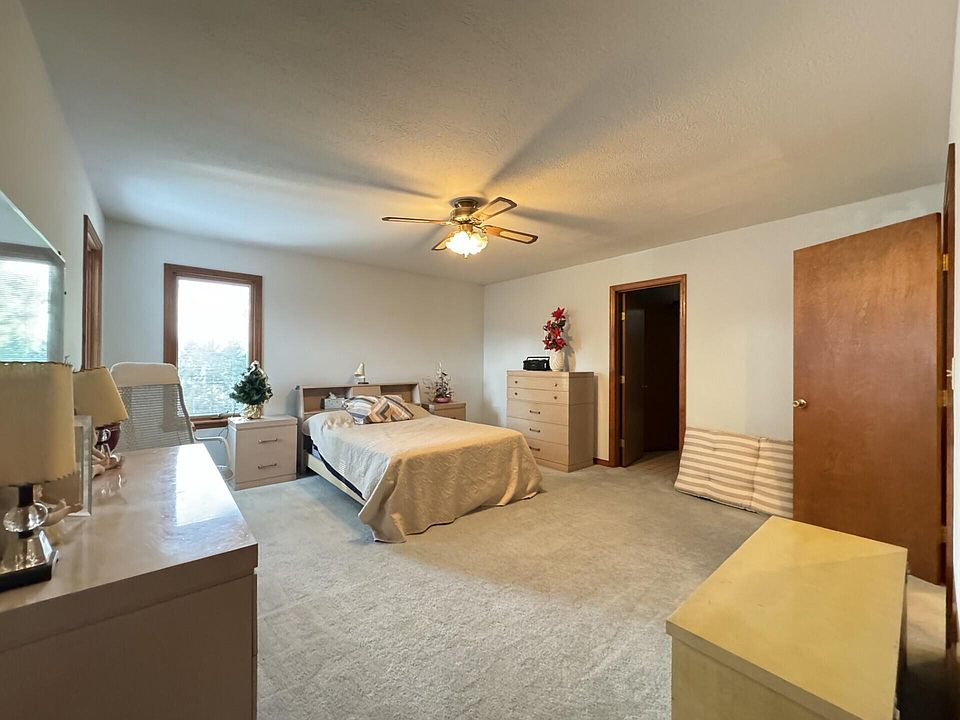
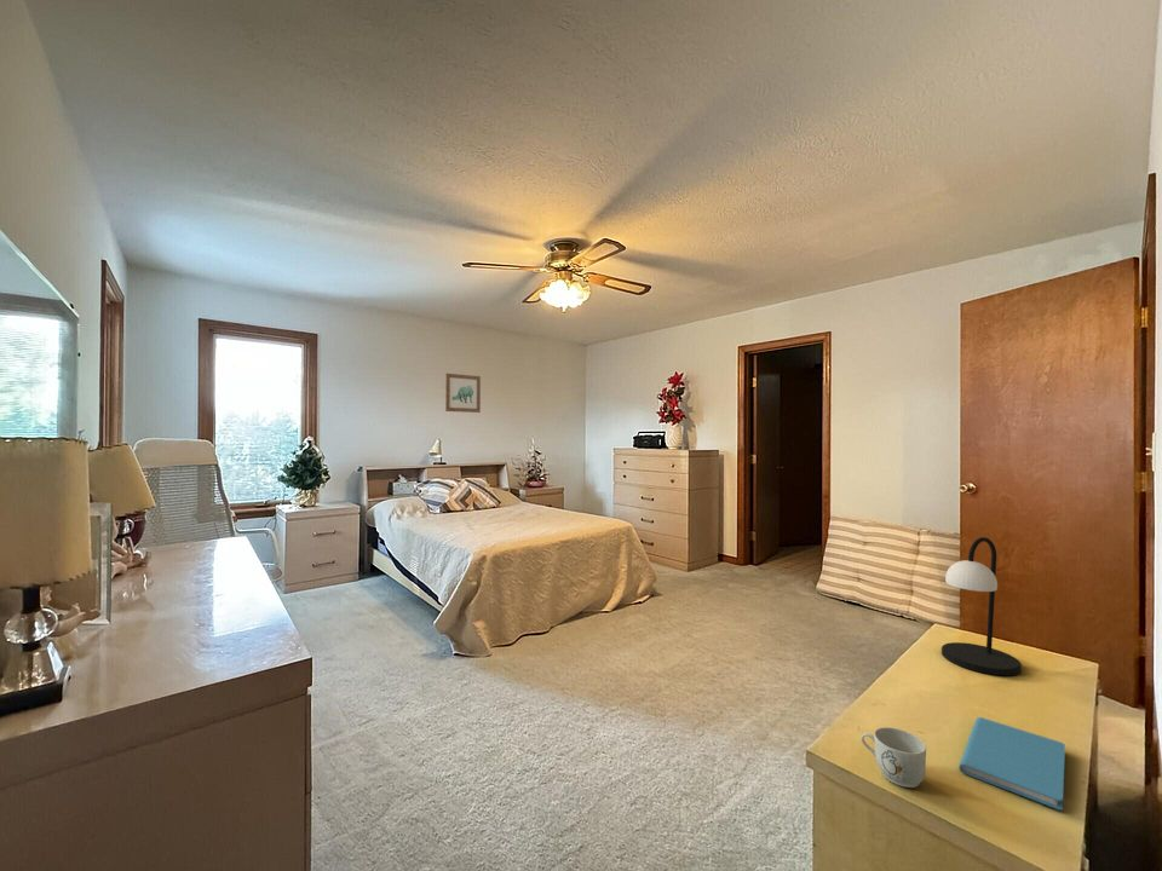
+ mug [861,726,927,789]
+ book [957,716,1066,812]
+ table lamp [940,536,1023,676]
+ wall art [444,373,482,414]
